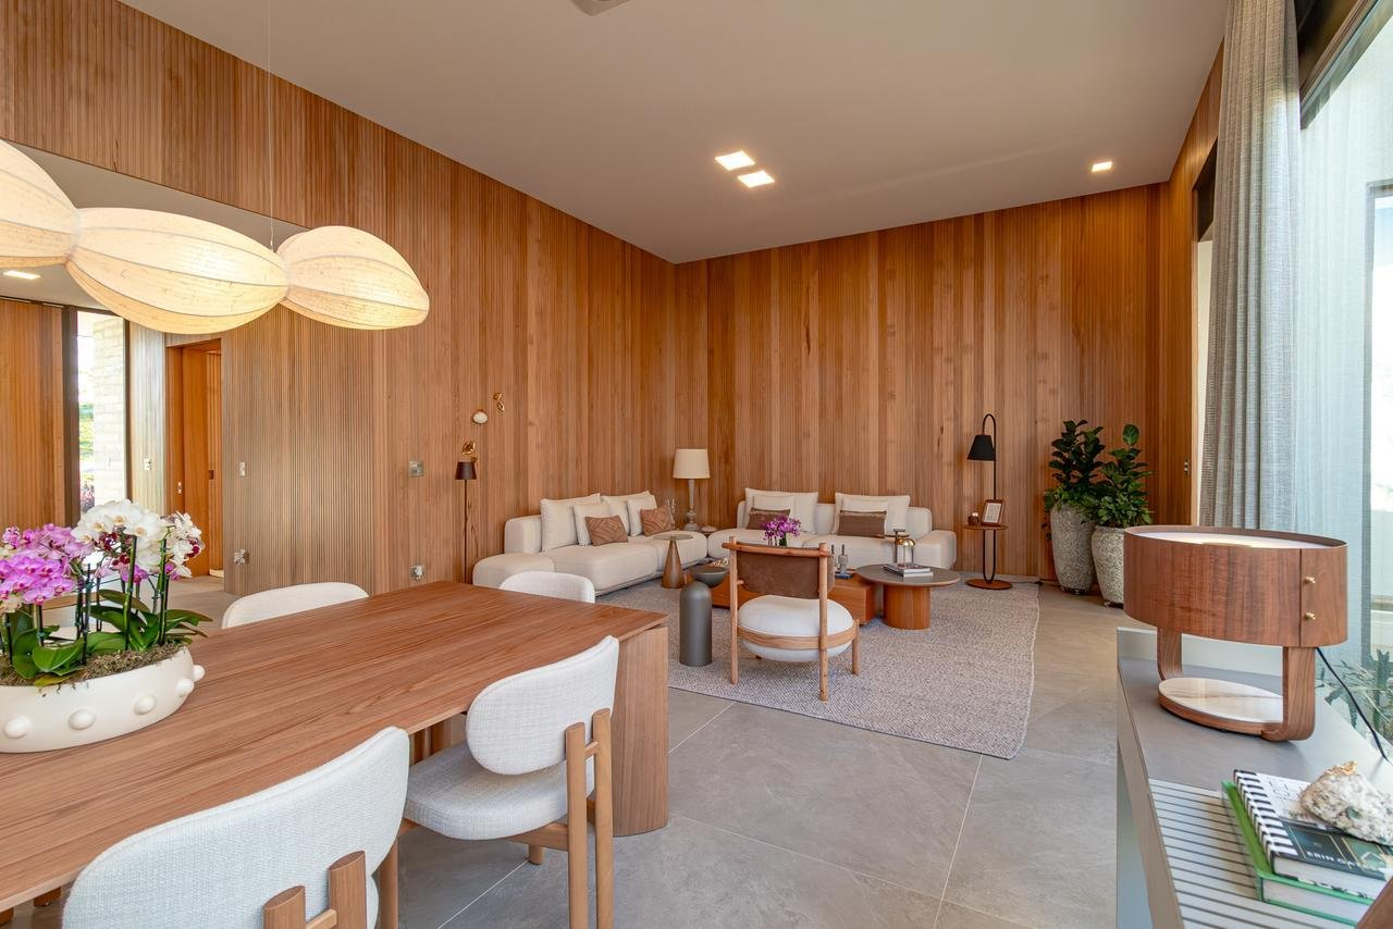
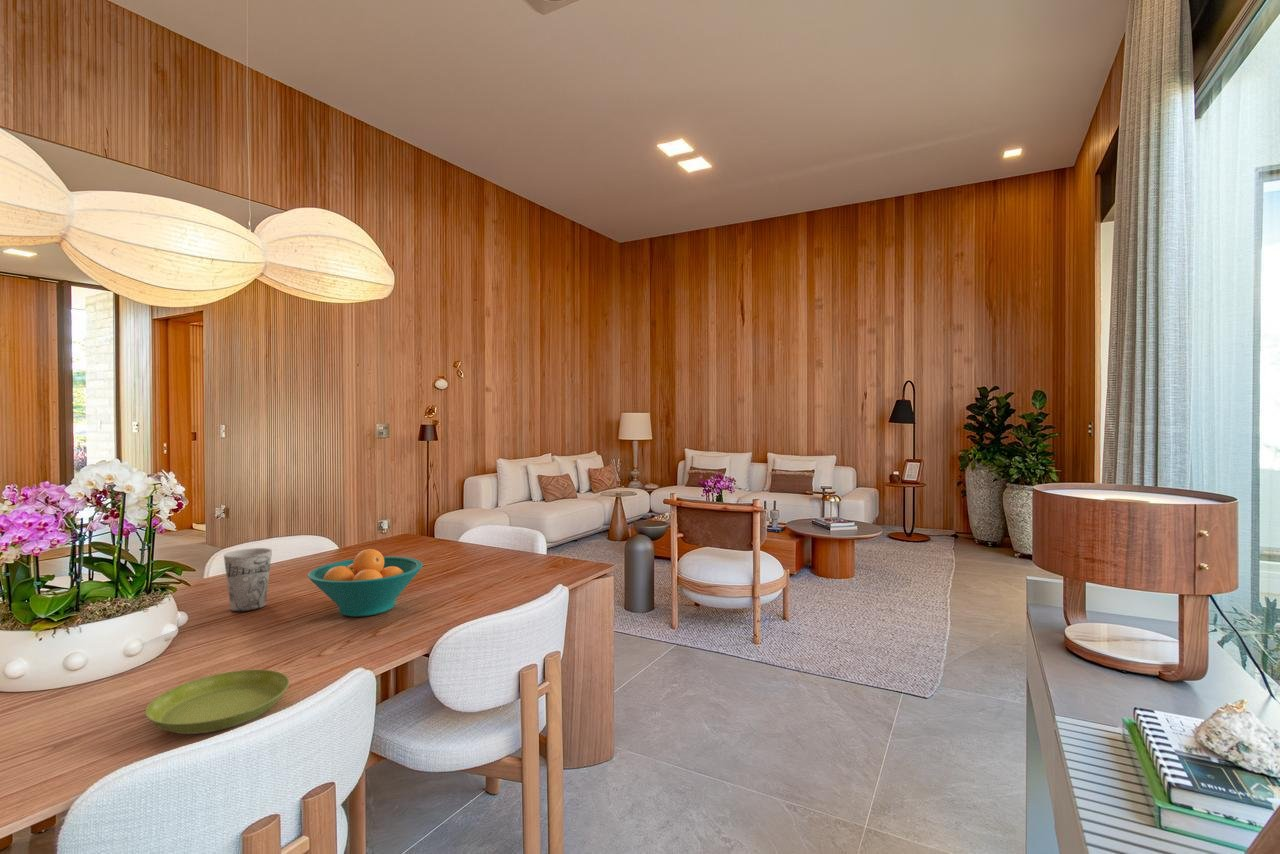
+ cup [223,547,273,613]
+ fruit bowl [307,548,424,618]
+ saucer [144,669,290,735]
